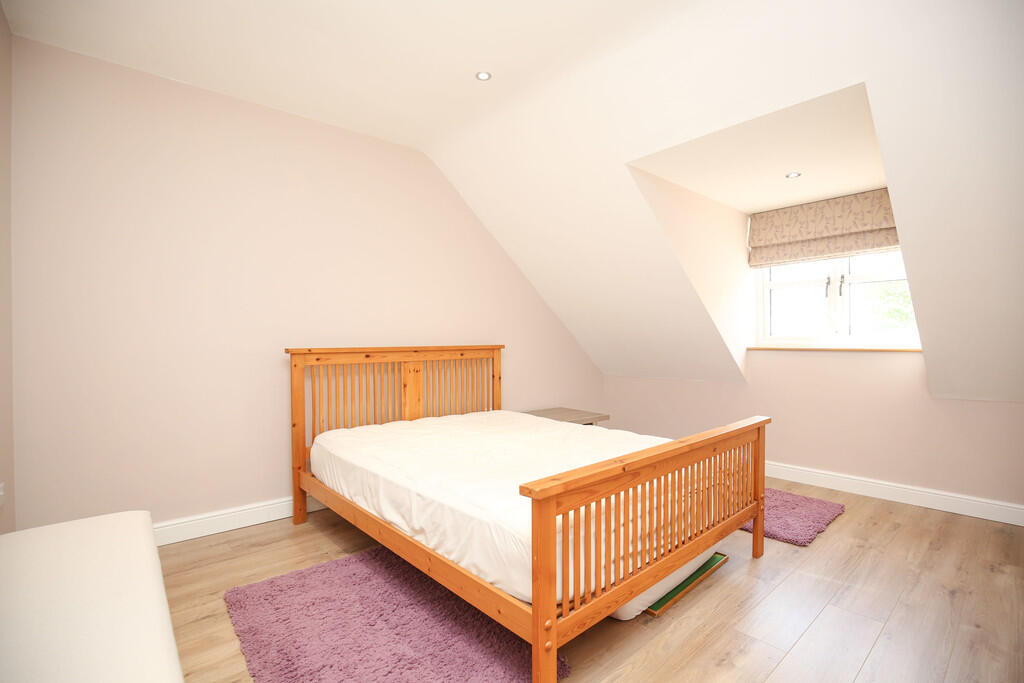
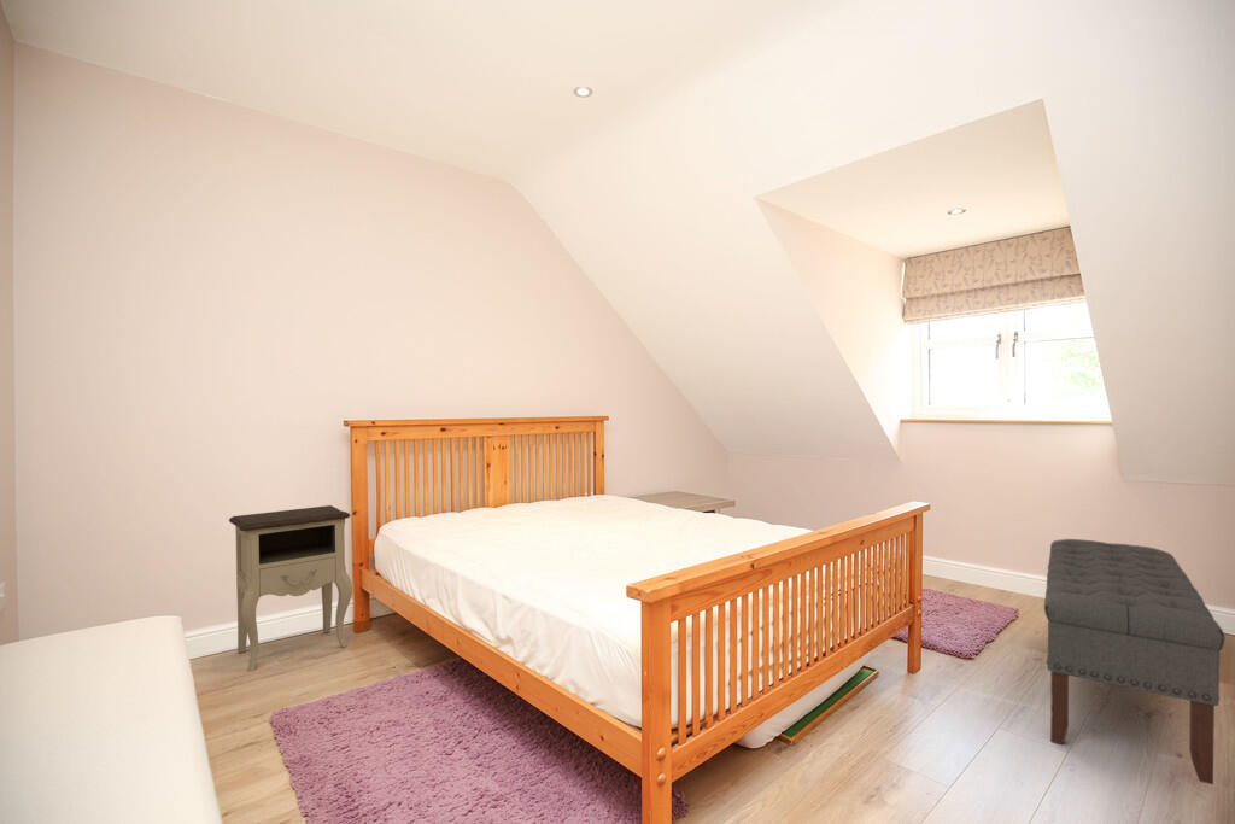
+ bench [1043,538,1225,785]
+ nightstand [228,504,353,673]
